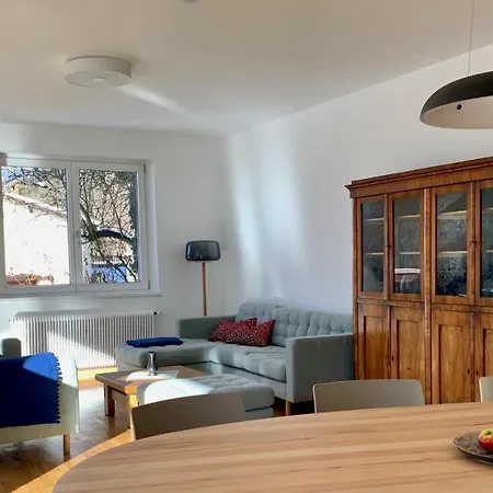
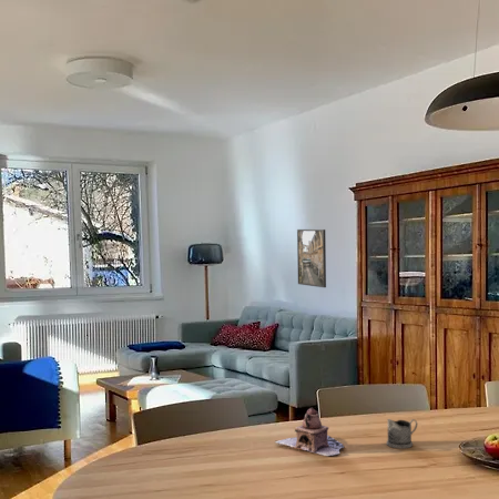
+ tea glass holder [385,418,418,450]
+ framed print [296,228,327,288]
+ teapot [274,407,345,457]
